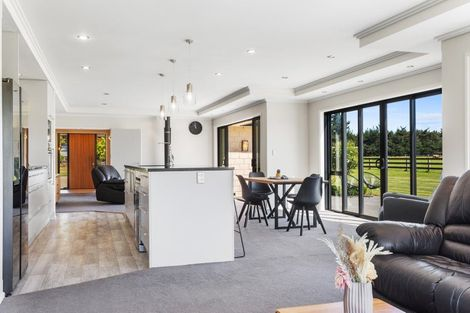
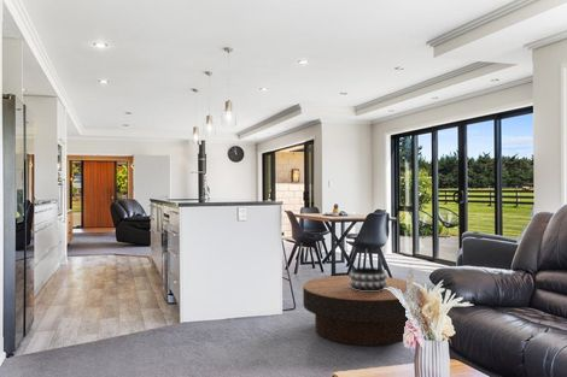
+ coffee table [302,275,408,347]
+ decorative bowl [347,266,388,291]
